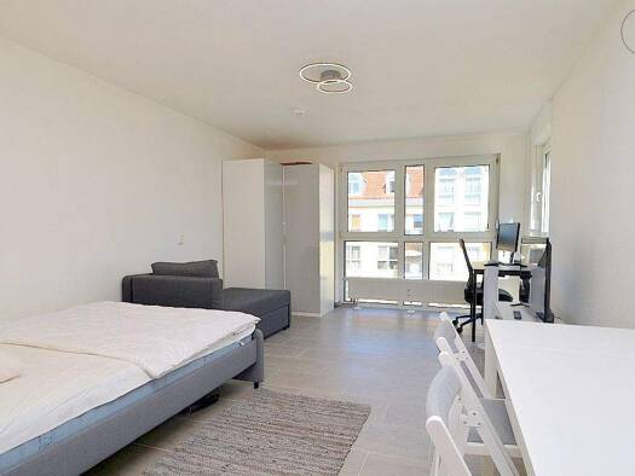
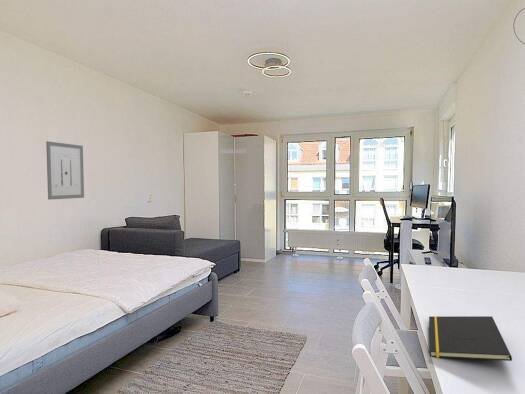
+ notepad [428,315,513,362]
+ wall art [45,140,85,201]
